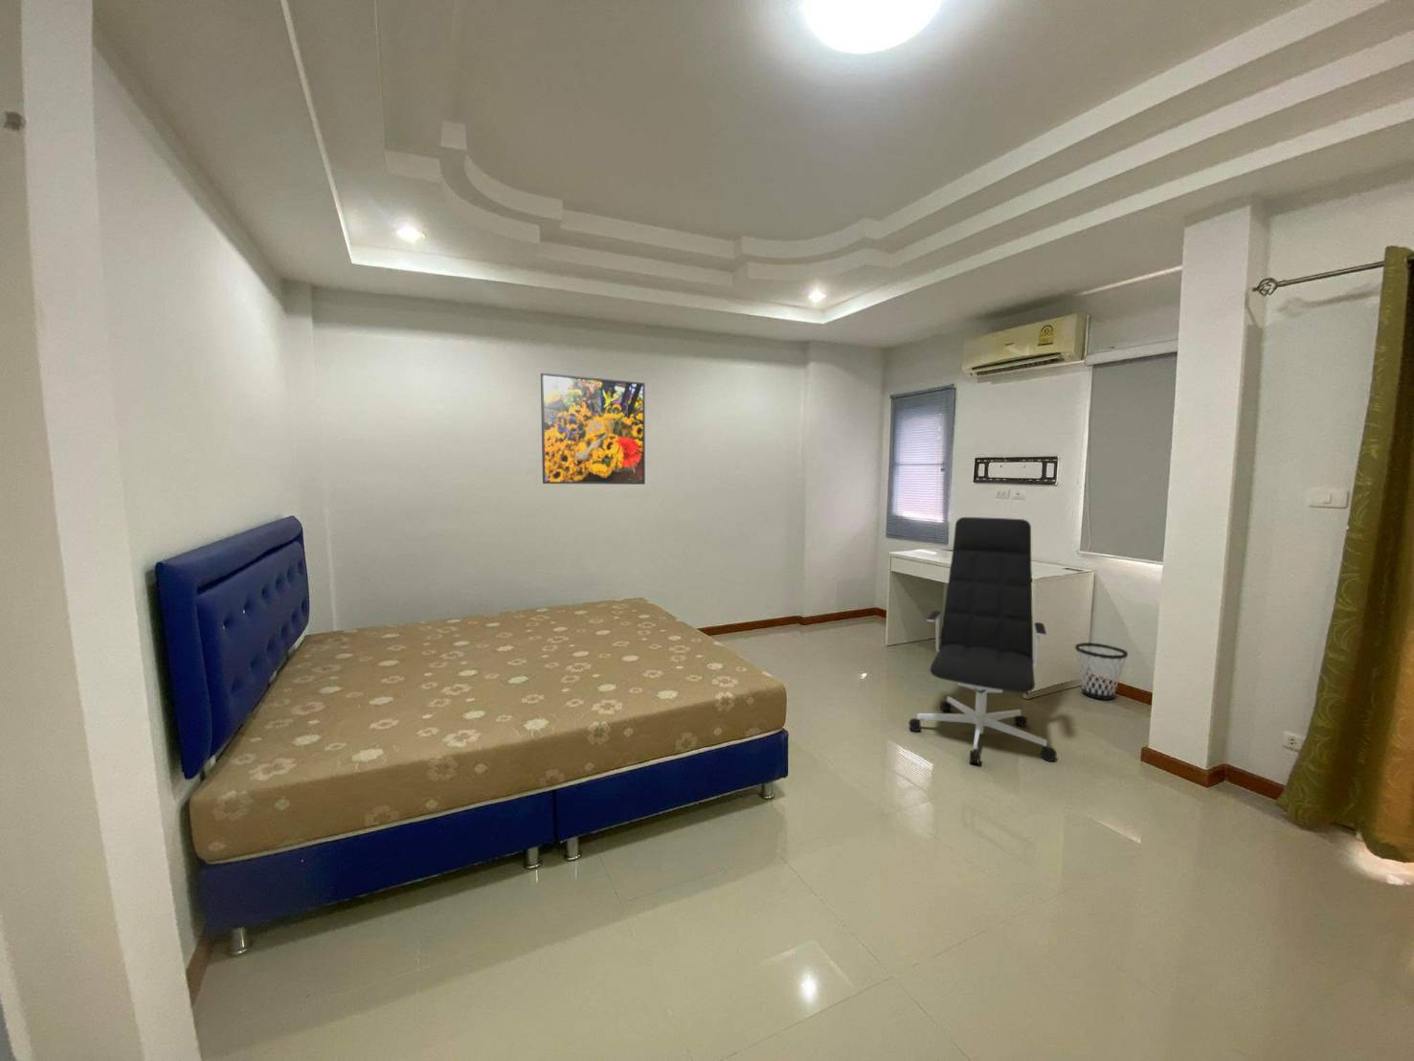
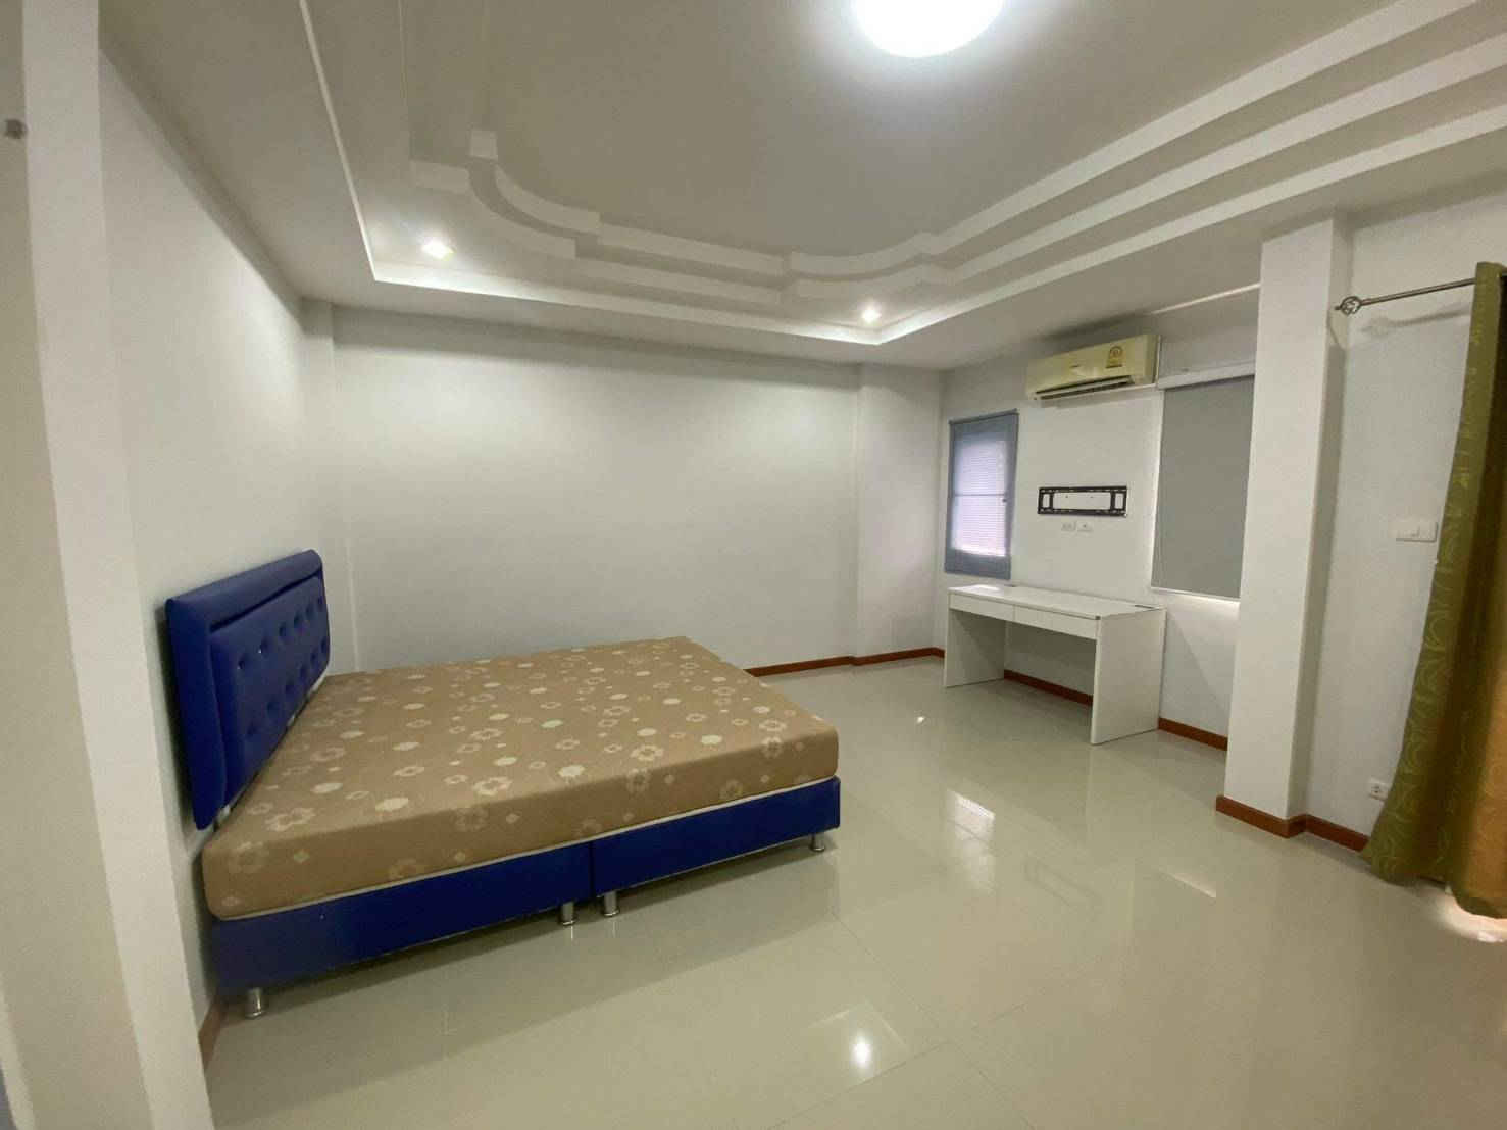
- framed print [540,372,646,486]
- wastebasket [1074,642,1129,701]
- office chair [907,516,1057,766]
